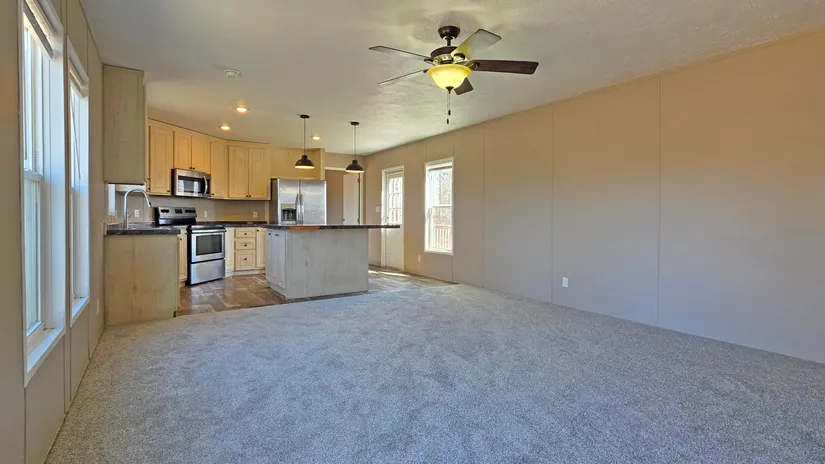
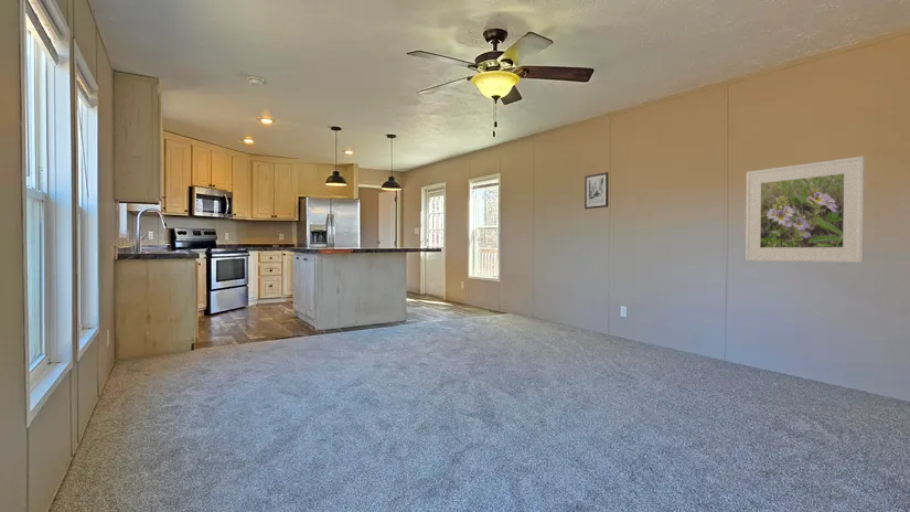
+ wall art [584,171,609,210]
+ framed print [745,156,866,264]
